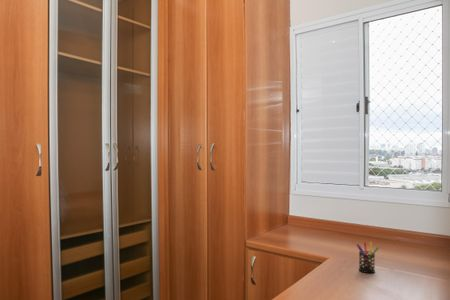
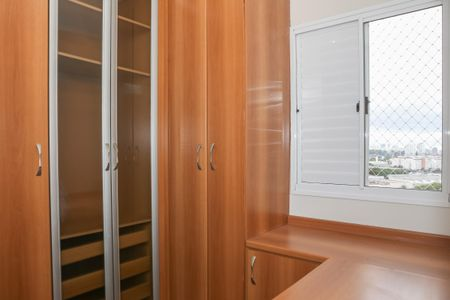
- pen holder [355,241,380,274]
